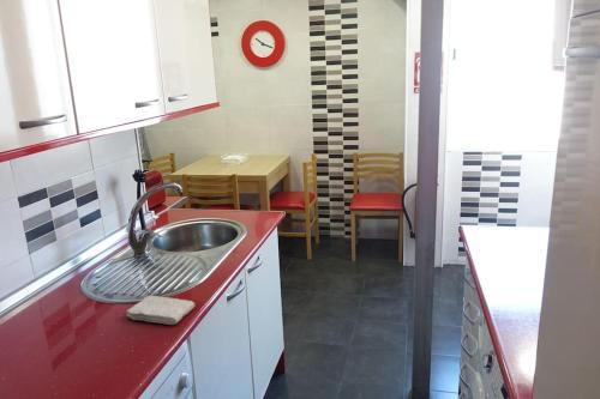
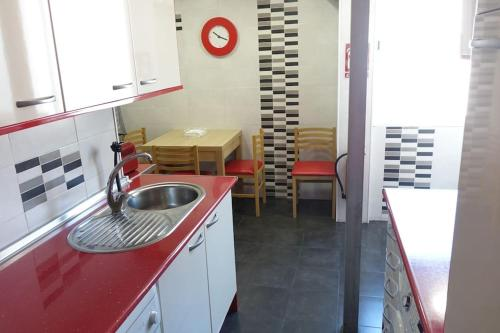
- washcloth [125,295,197,326]
